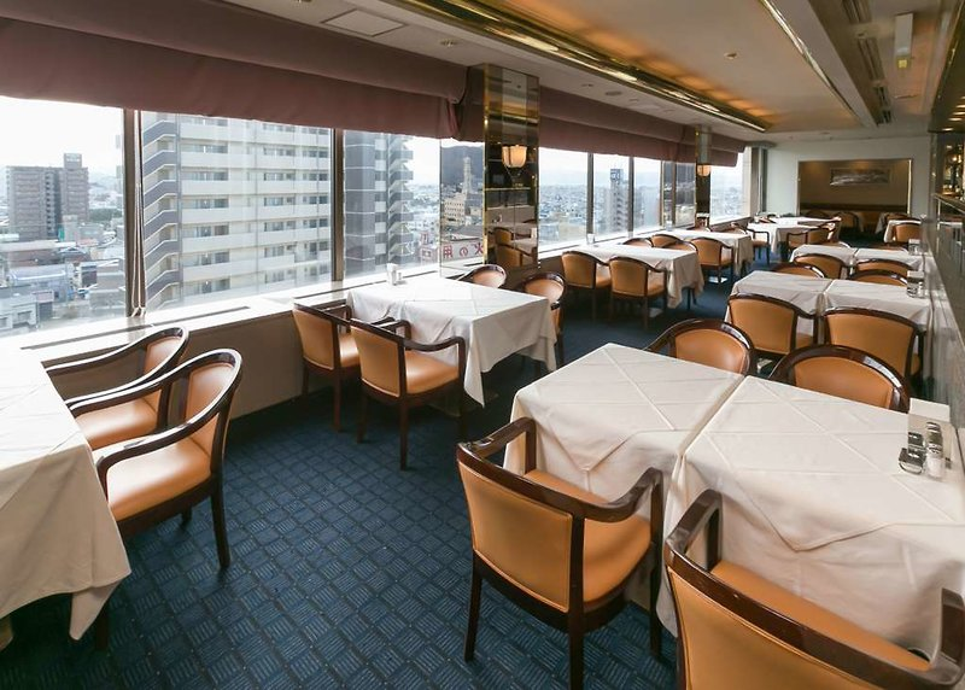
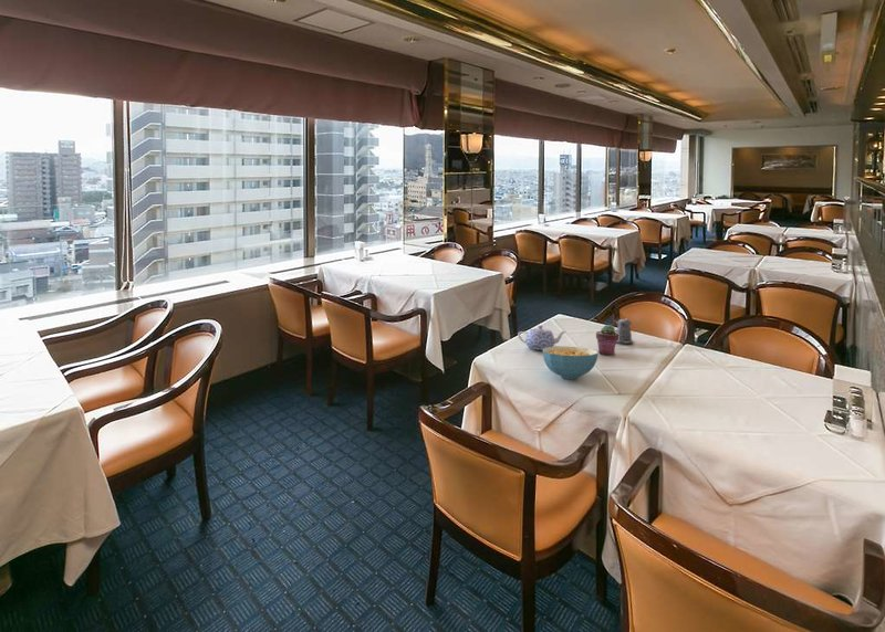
+ pepper shaker [612,318,634,345]
+ cereal bowl [542,346,600,380]
+ teapot [517,325,566,351]
+ potted succulent [595,324,620,356]
